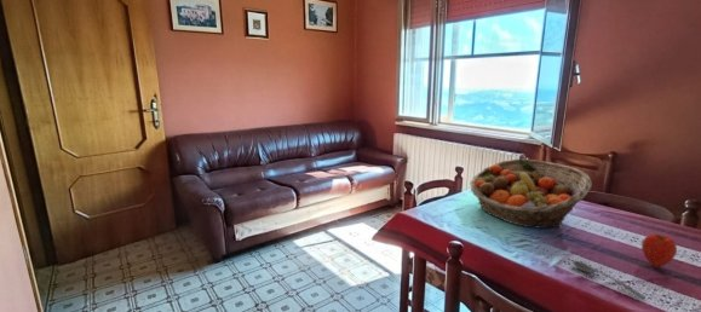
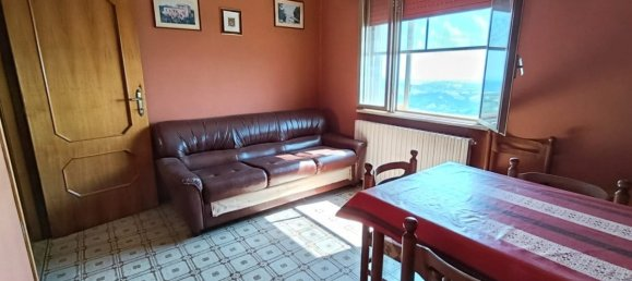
- soupspoon [571,260,647,300]
- apple [640,233,678,268]
- fruit basket [469,158,593,230]
